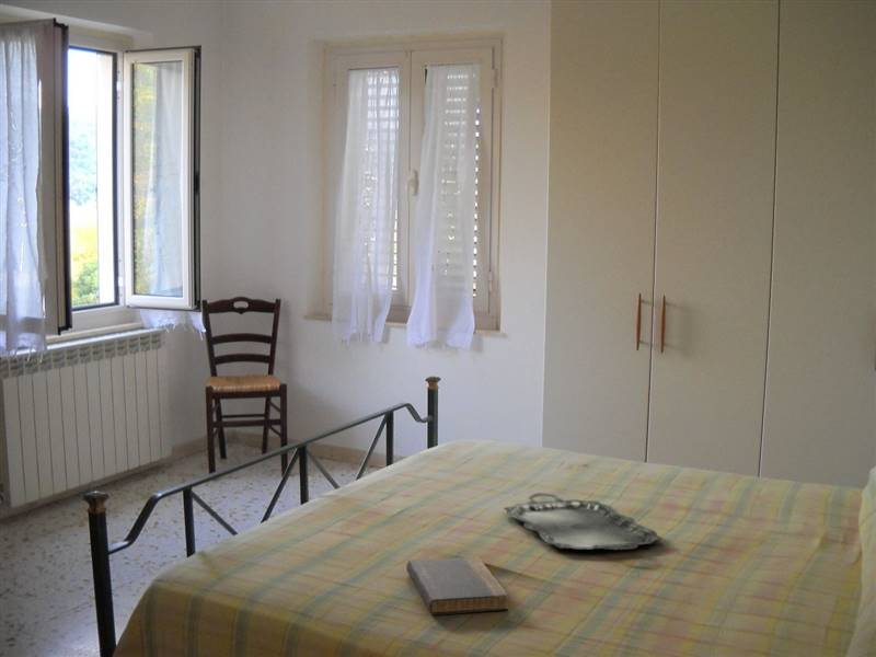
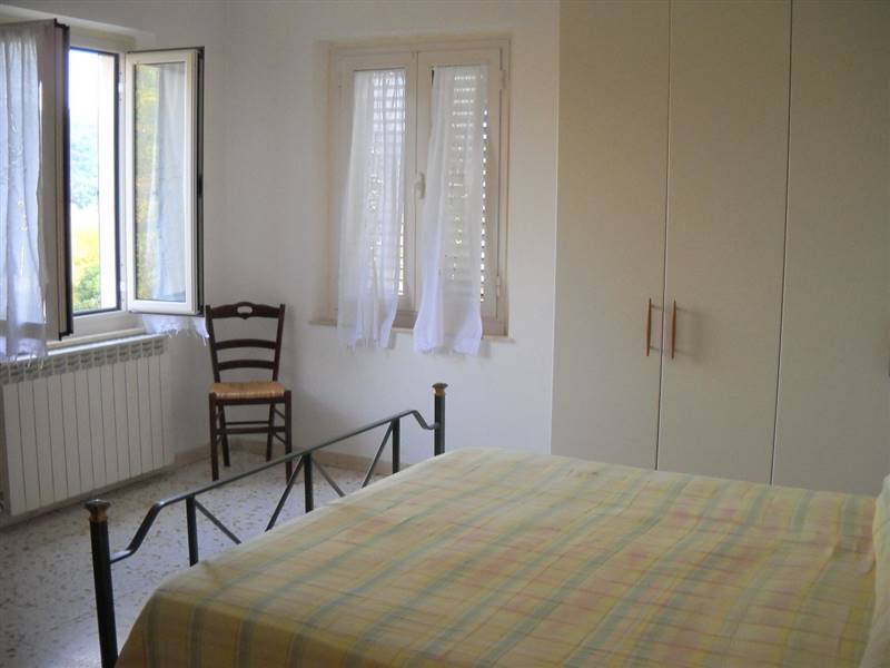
- book [405,555,509,616]
- serving tray [503,492,664,551]
